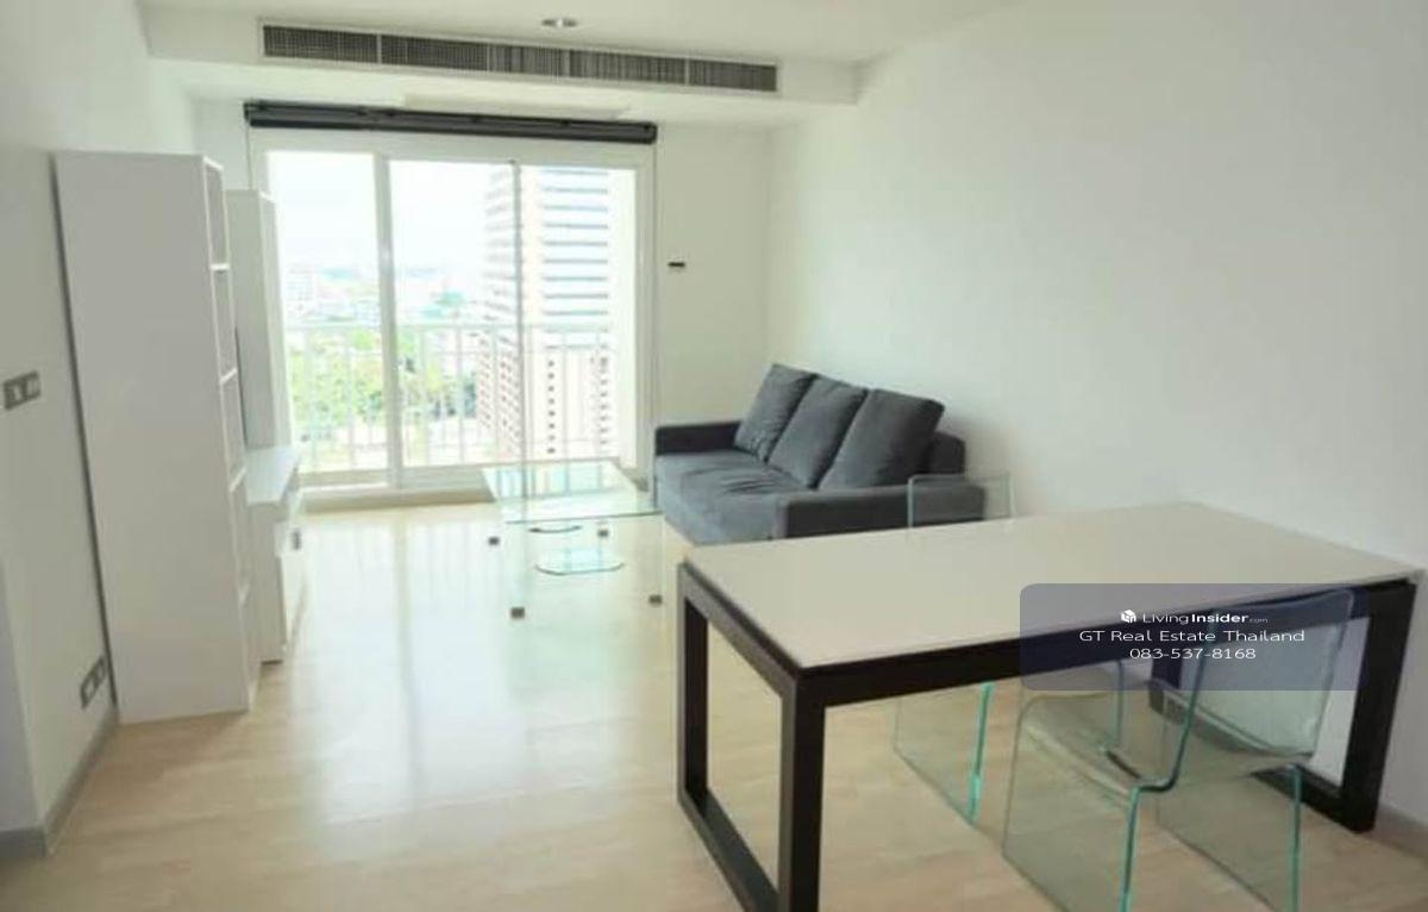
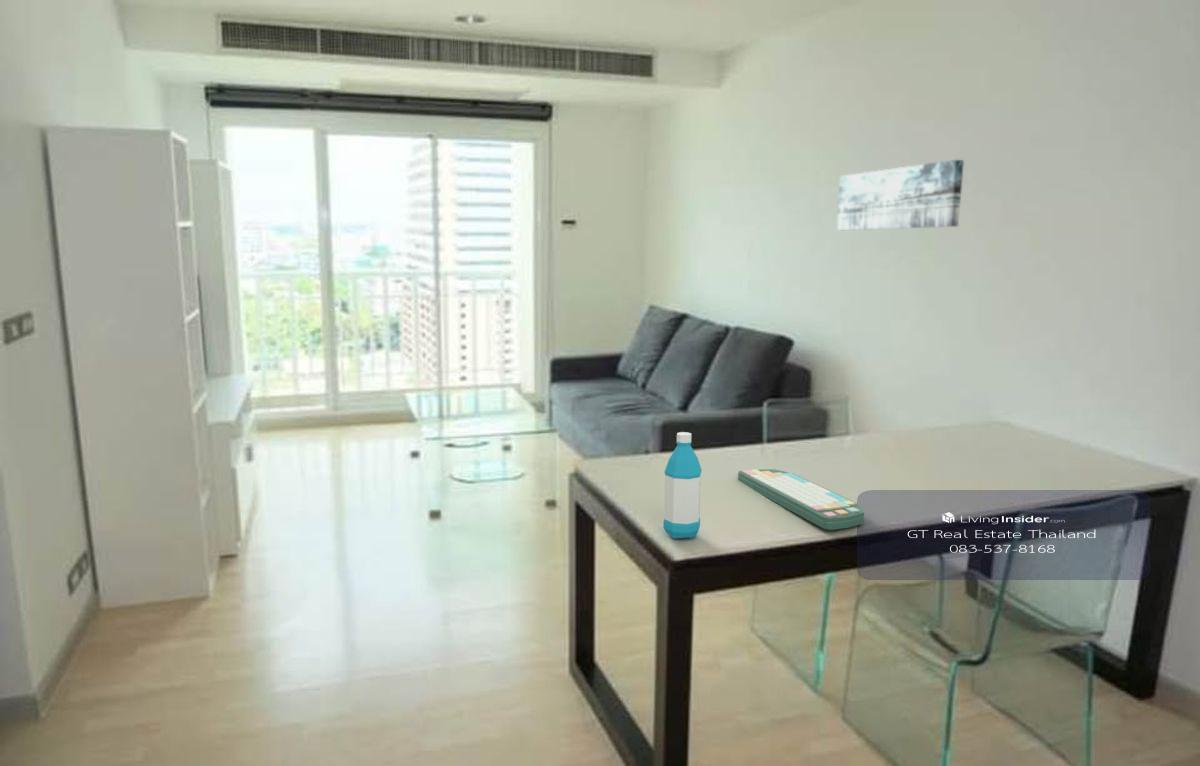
+ wall art [836,159,965,231]
+ water bottle [662,431,703,539]
+ computer keyboard [737,468,865,531]
